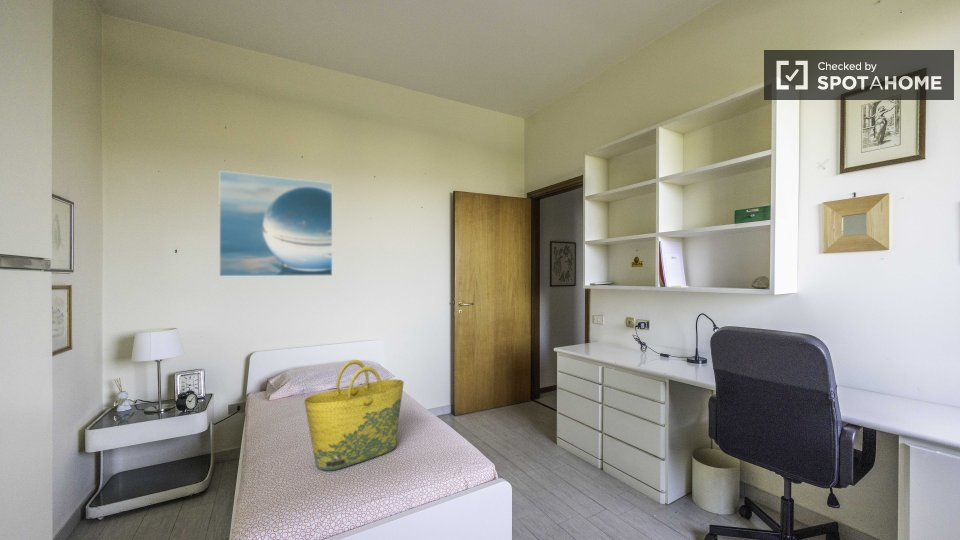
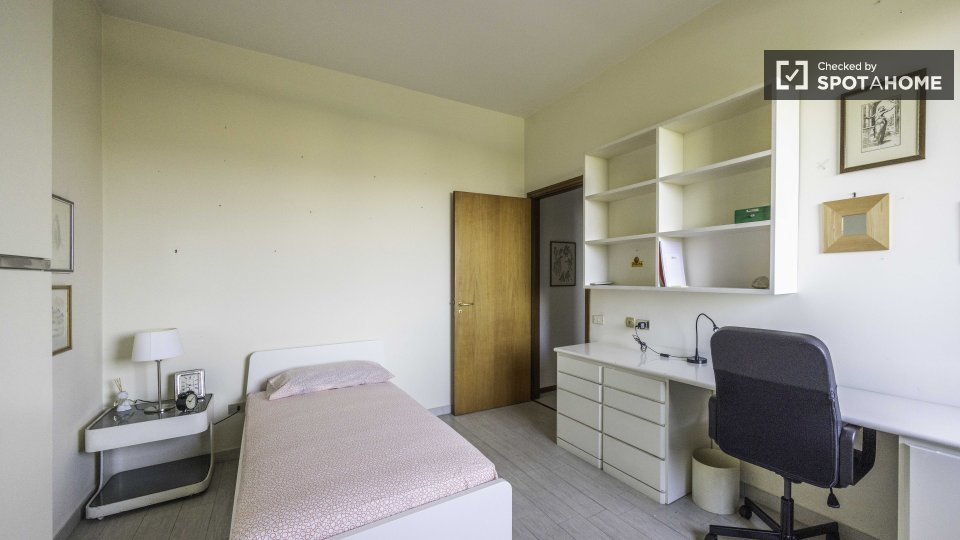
- tote bag [303,359,405,471]
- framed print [218,170,333,277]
